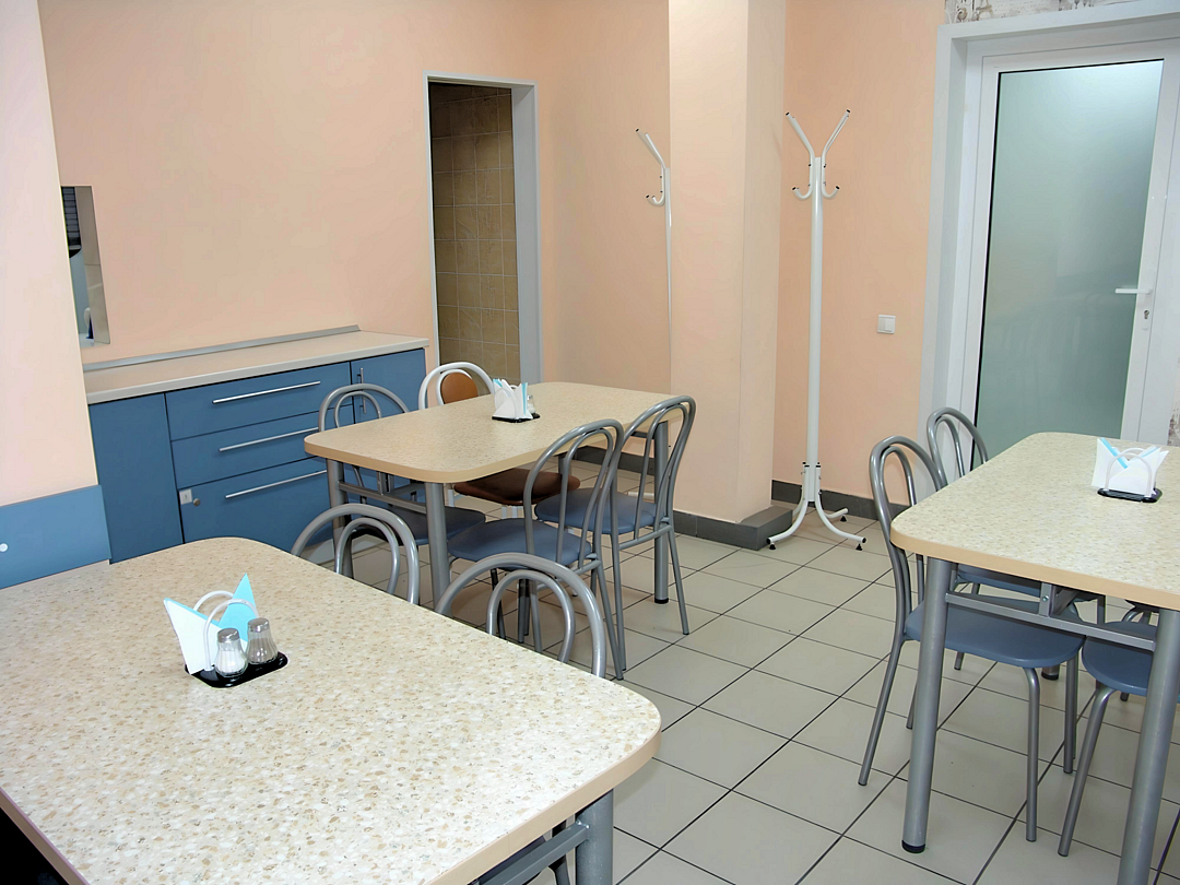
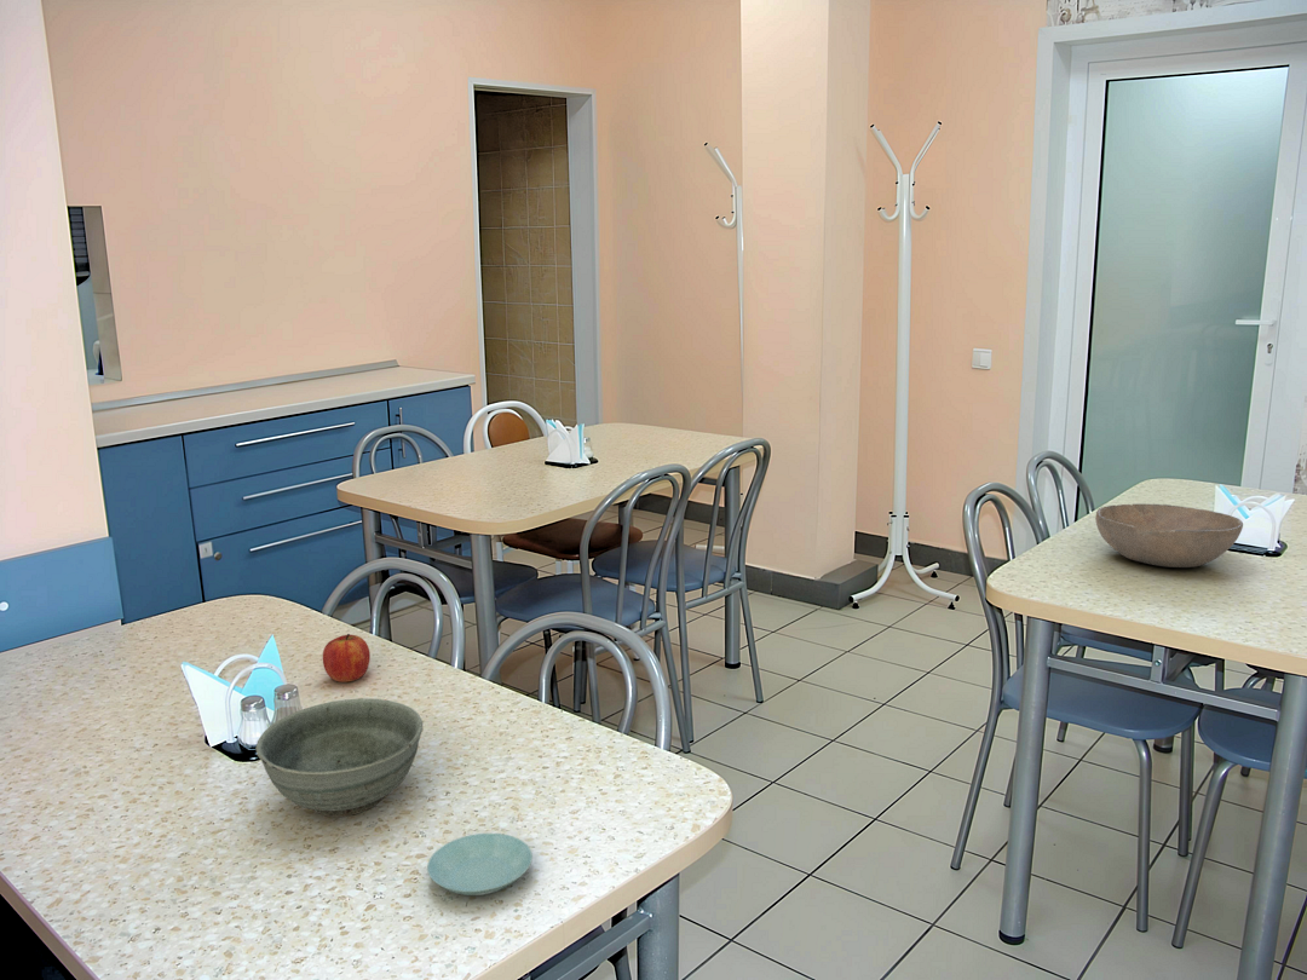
+ saucer [426,832,534,897]
+ fruit [322,633,372,684]
+ bowl [1094,502,1244,569]
+ bowl [254,697,424,818]
